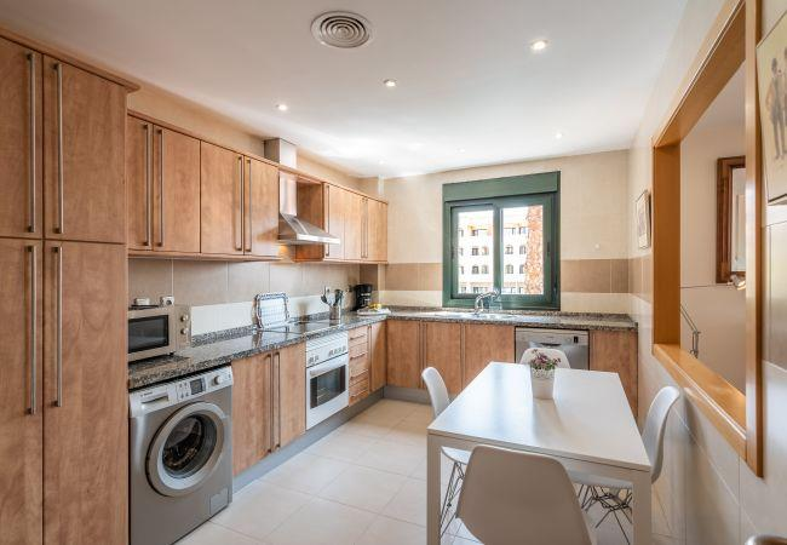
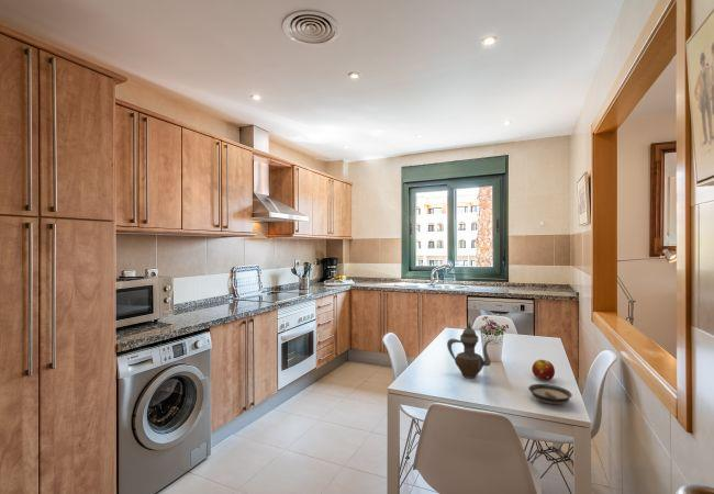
+ fruit [531,359,556,381]
+ teapot [446,322,492,380]
+ saucer [527,383,573,405]
